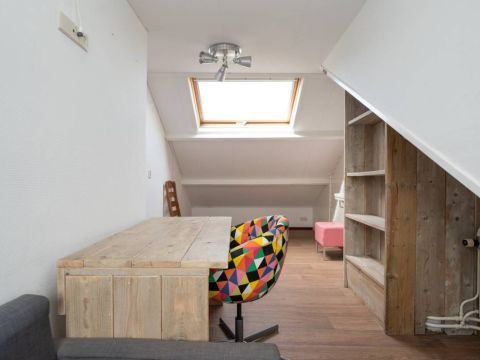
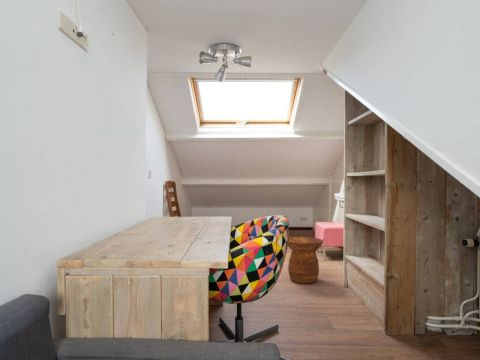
+ side table [287,236,324,285]
